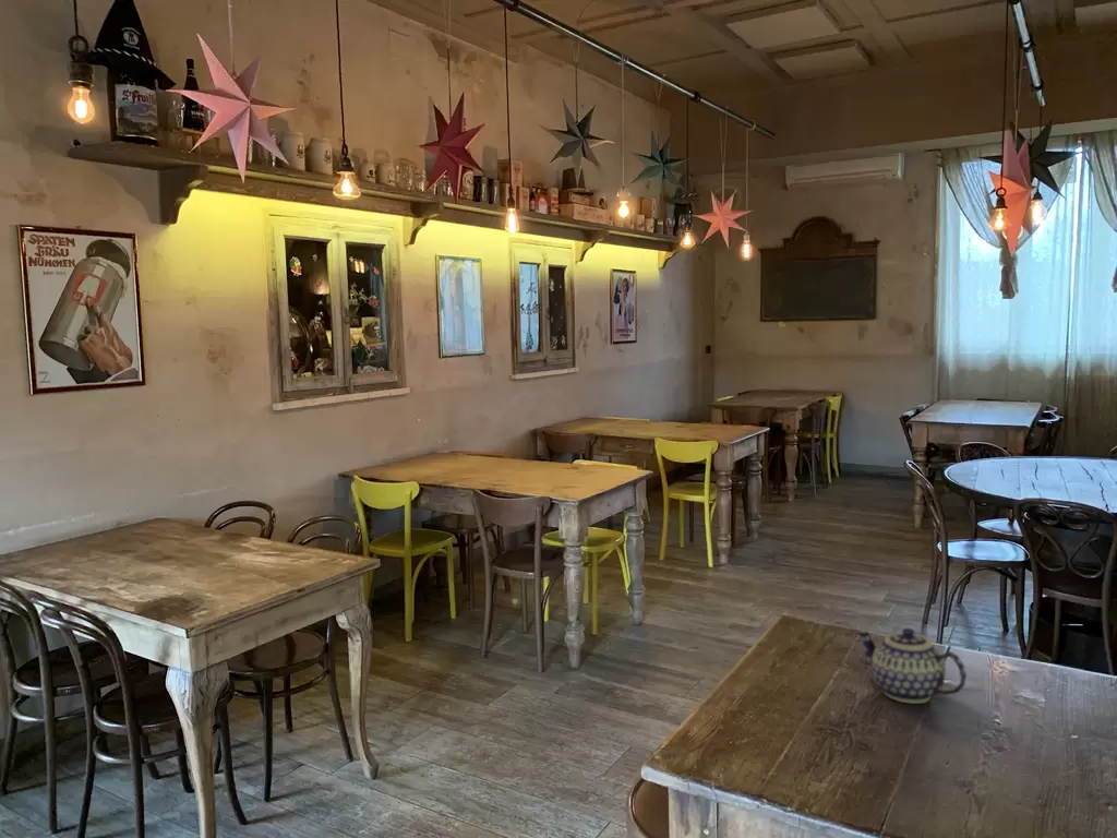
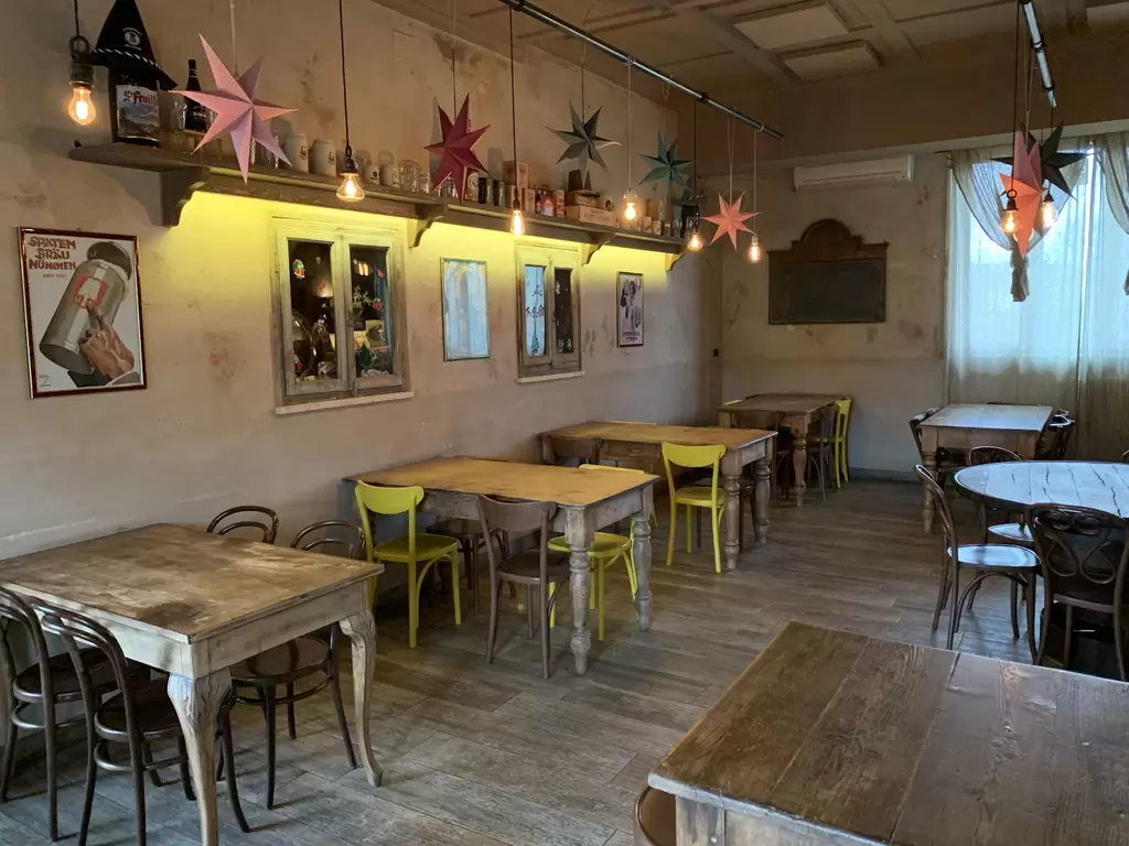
- teapot [855,627,968,705]
